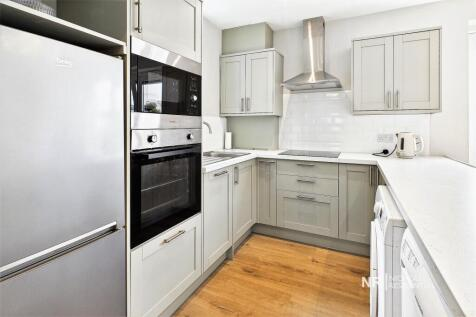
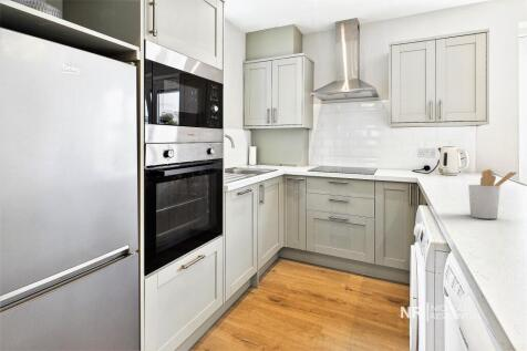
+ utensil holder [467,168,518,220]
